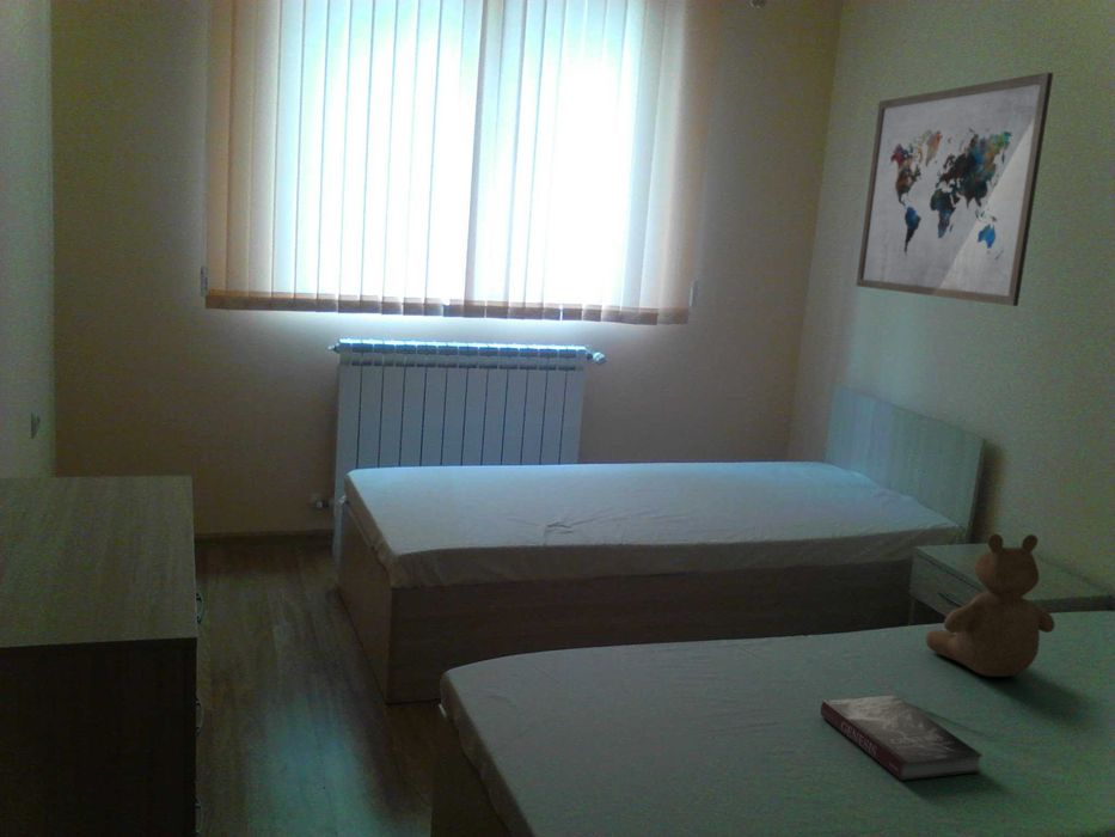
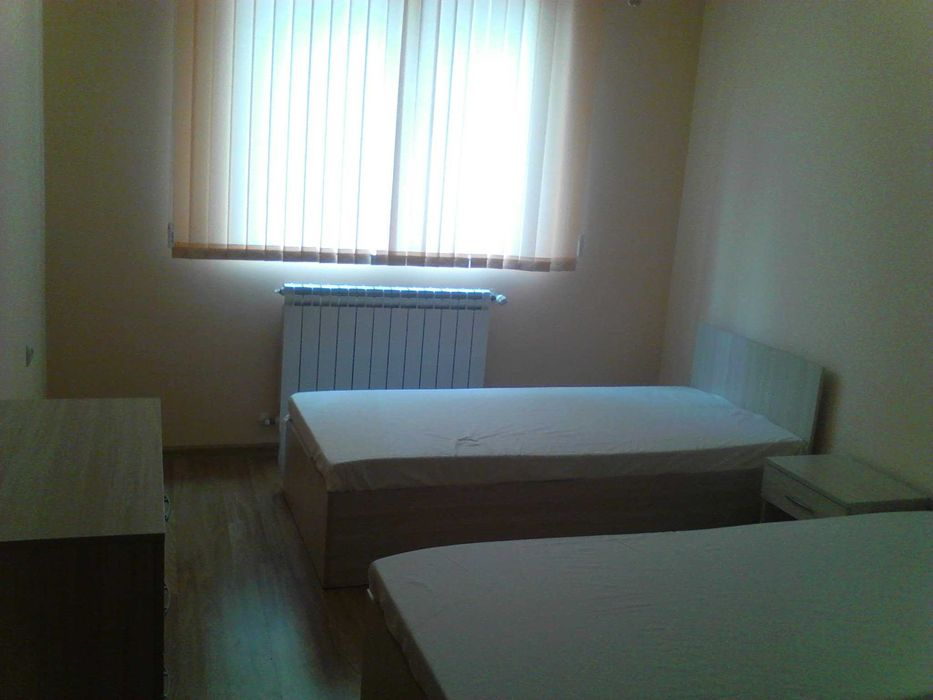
- teddy bear [925,533,1056,678]
- book [820,694,984,782]
- wall art [854,72,1054,307]
